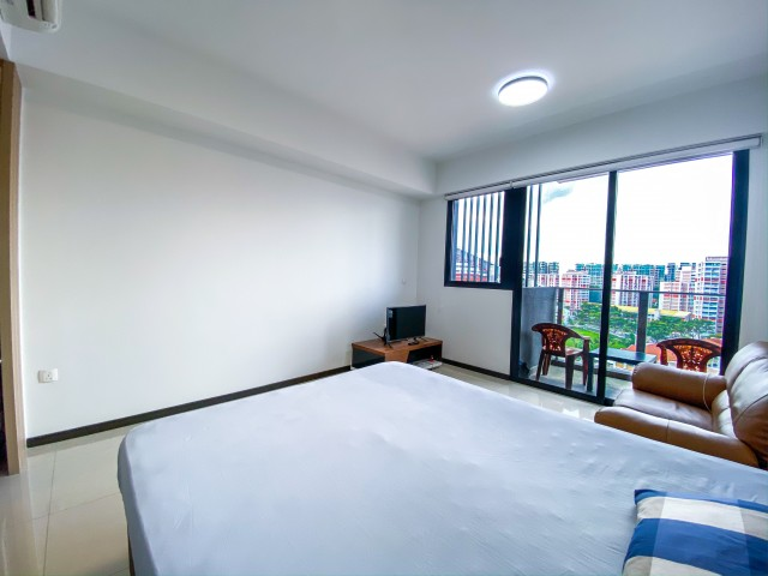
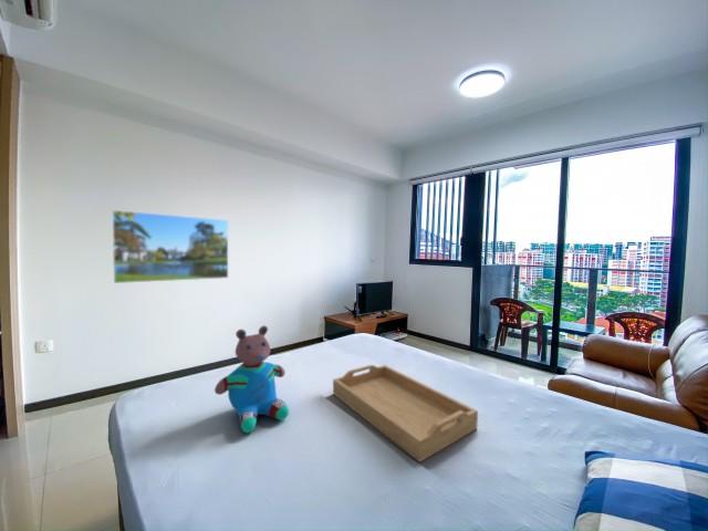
+ teddy bear [214,324,290,434]
+ serving tray [332,364,479,464]
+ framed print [111,209,229,284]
